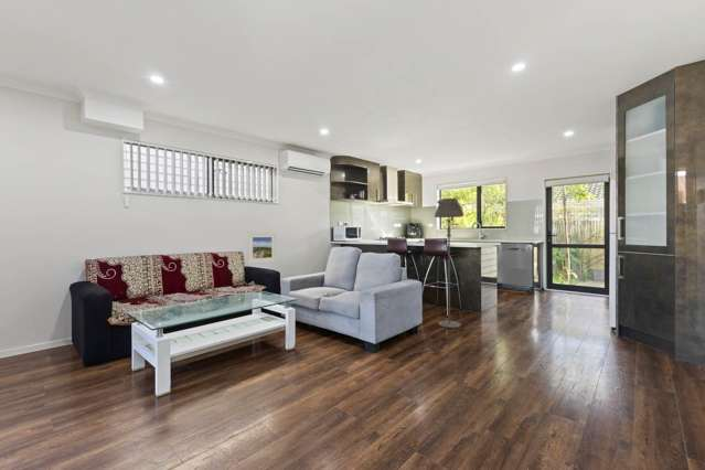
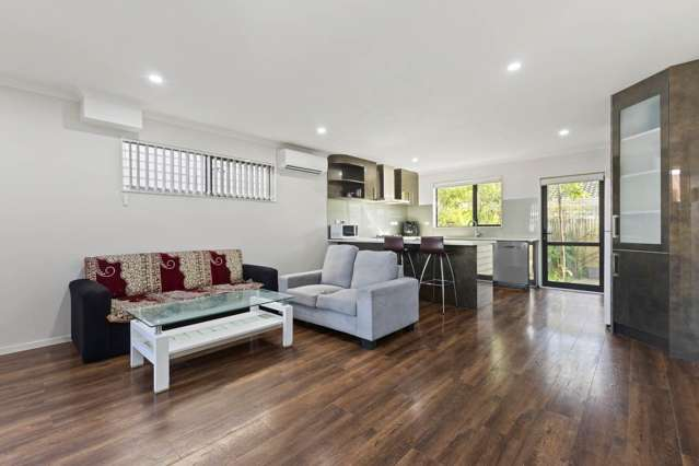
- floor lamp [434,197,464,329]
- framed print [246,232,278,265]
